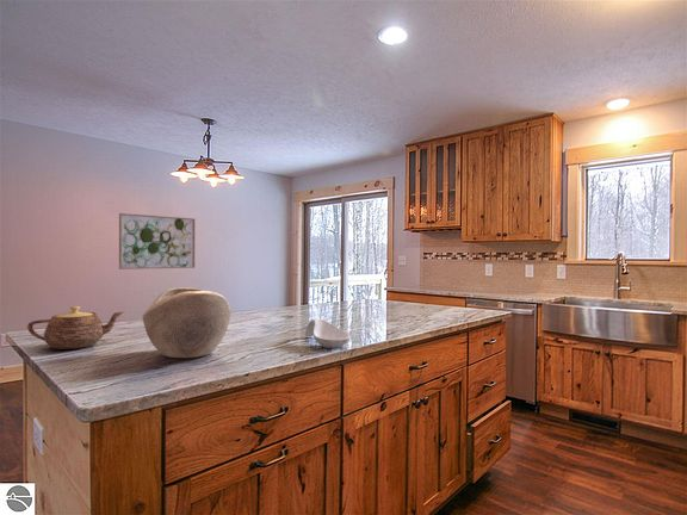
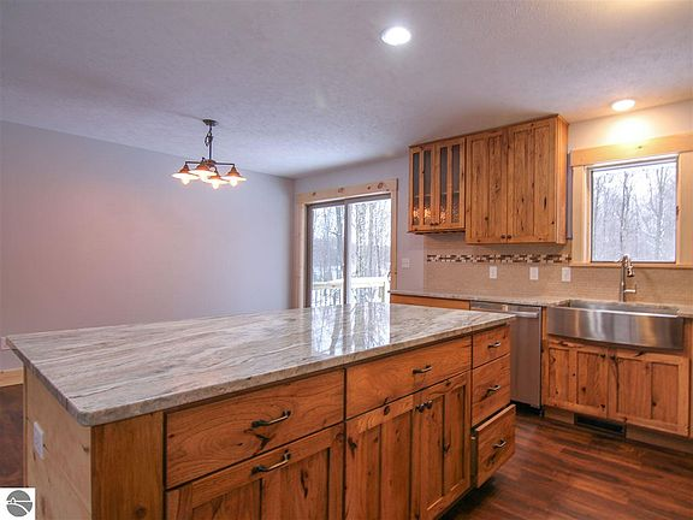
- decorative bowl [142,286,231,359]
- teapot [26,305,124,350]
- spoon rest [304,318,351,349]
- wall art [118,212,196,271]
